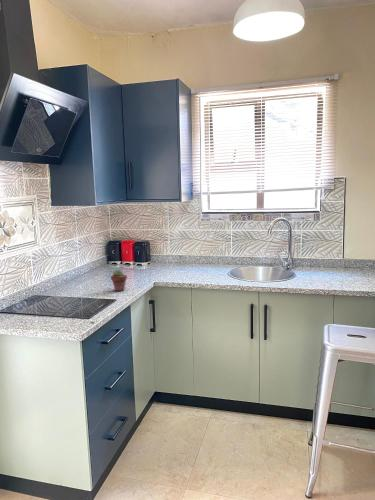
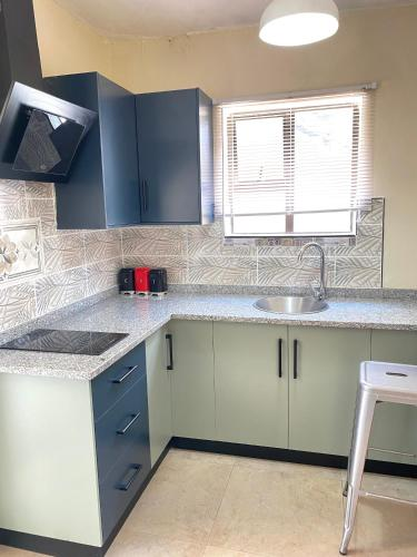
- potted succulent [110,269,128,292]
